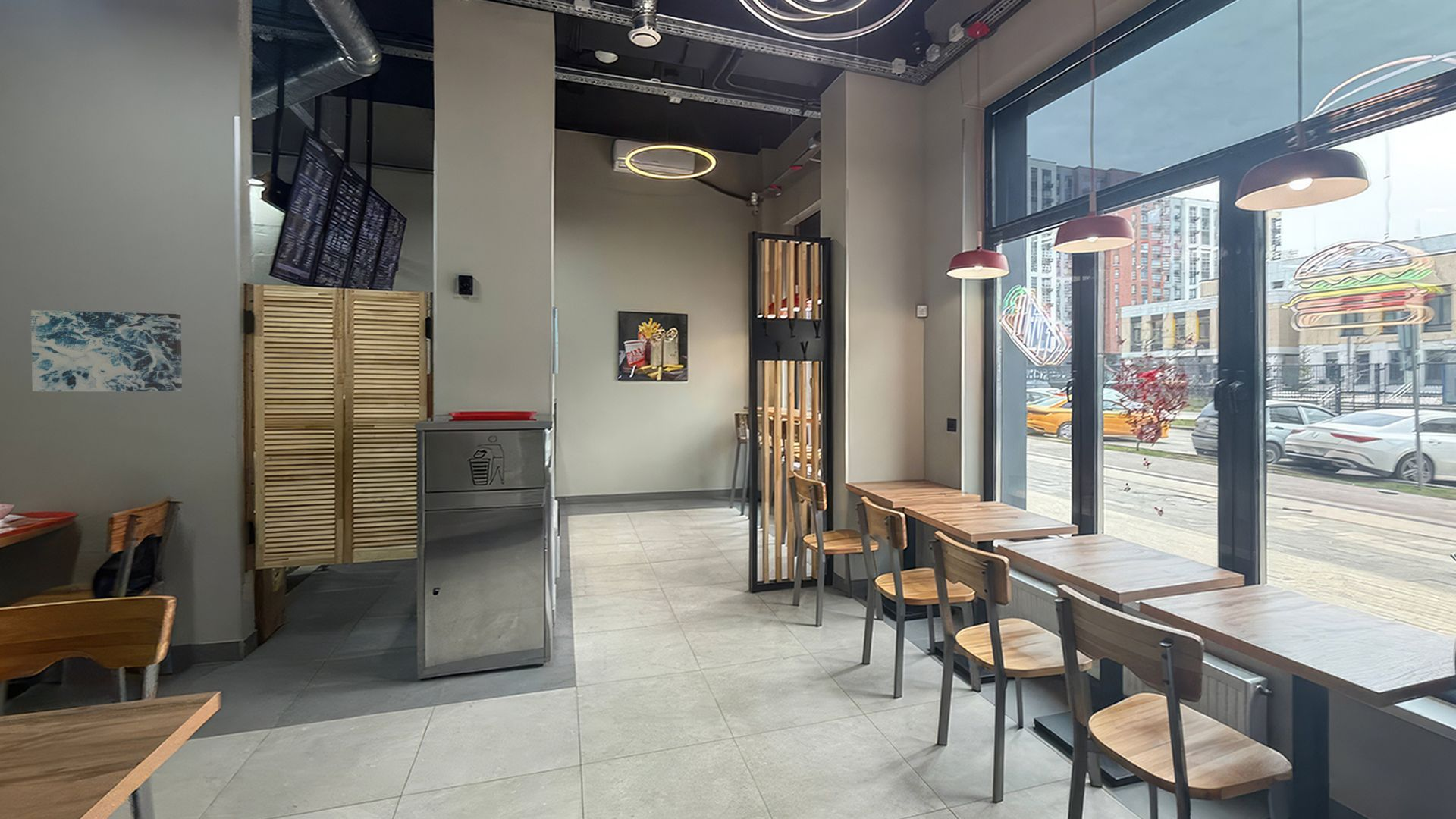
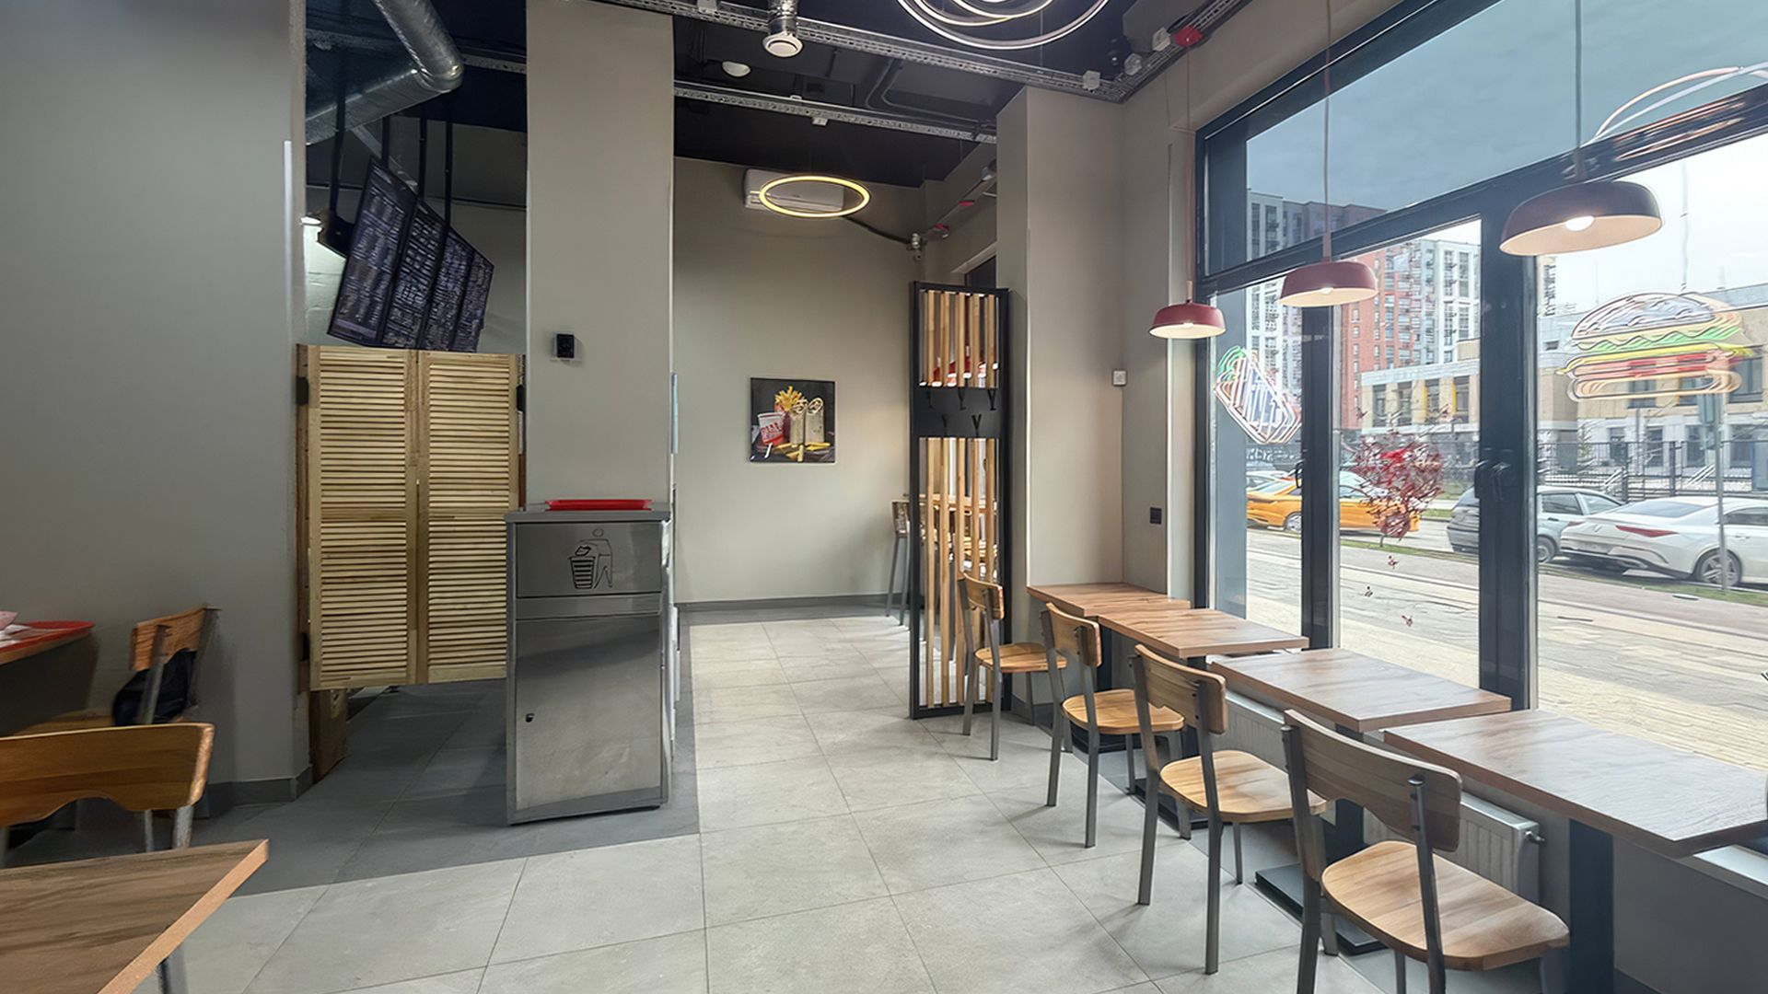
- wall art [30,309,183,392]
